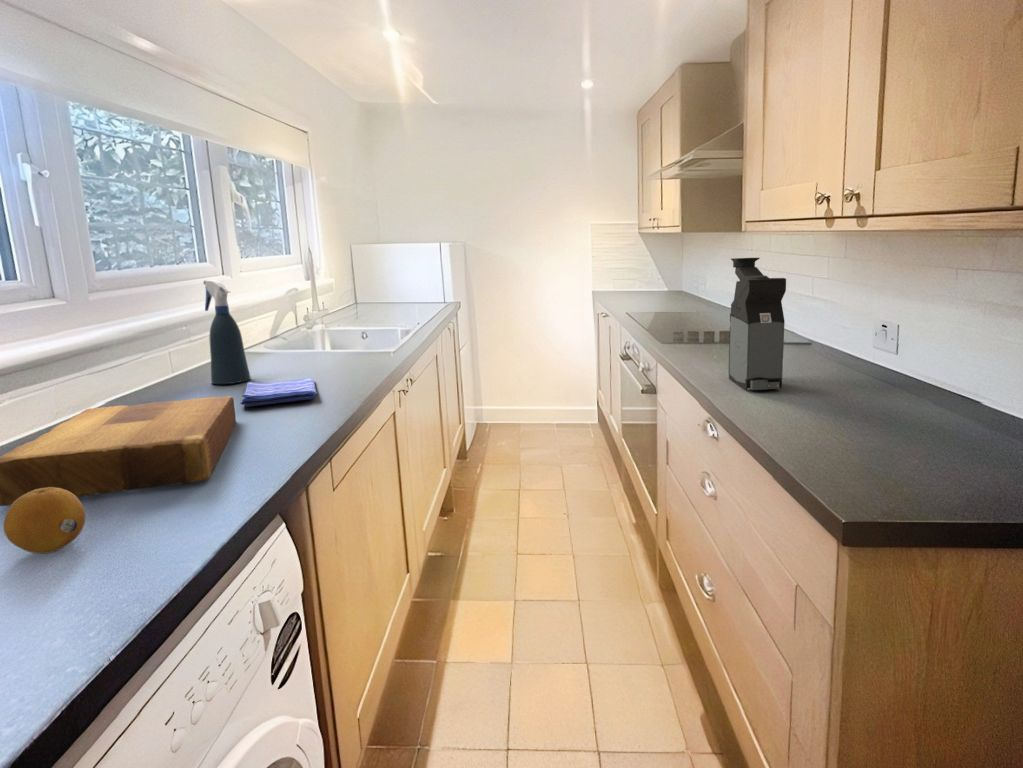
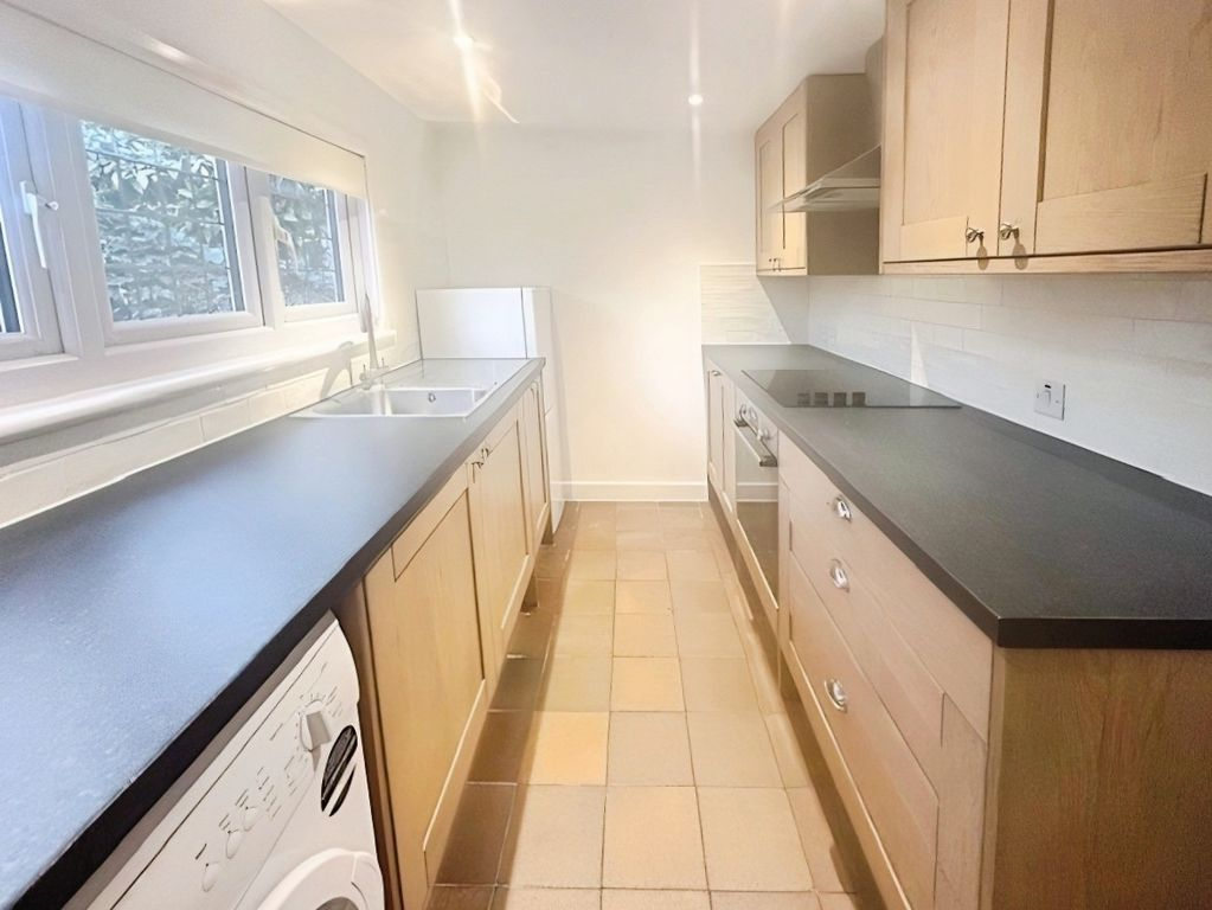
- dish towel [240,377,318,408]
- spray bottle [202,279,251,385]
- coffee maker [728,257,787,391]
- fruit [3,487,86,555]
- cutting board [0,395,237,507]
